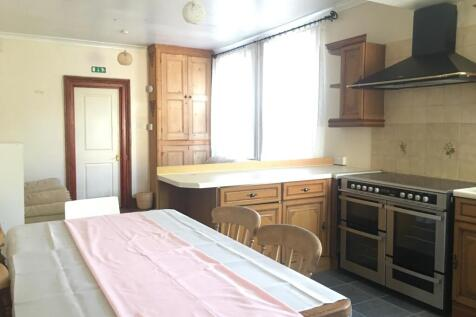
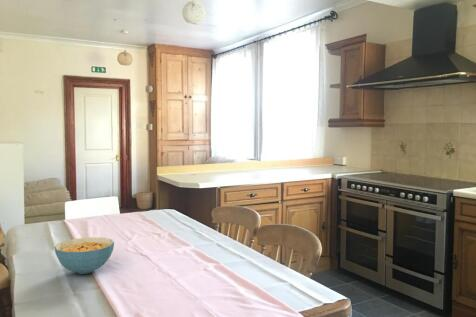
+ cereal bowl [54,236,115,275]
